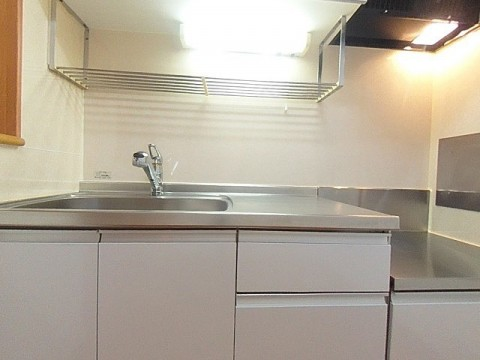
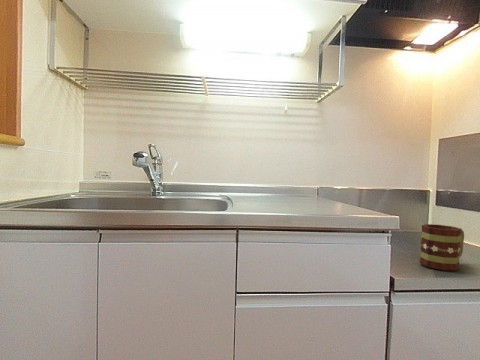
+ mug [419,223,465,272]
